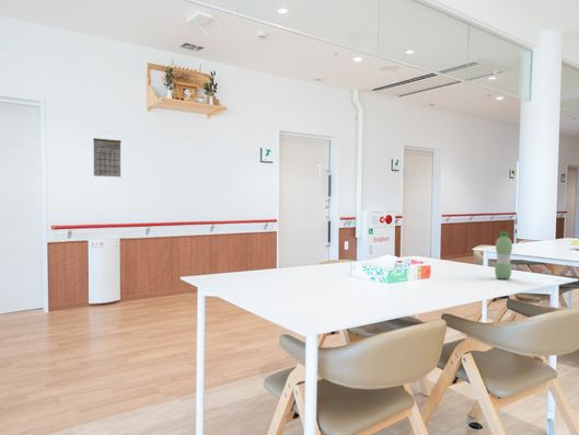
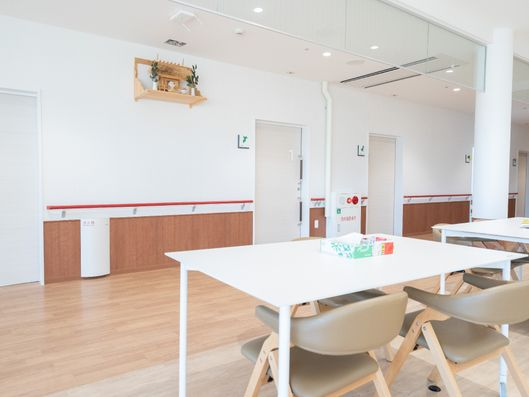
- calendar [92,129,123,178]
- water bottle [494,231,513,281]
